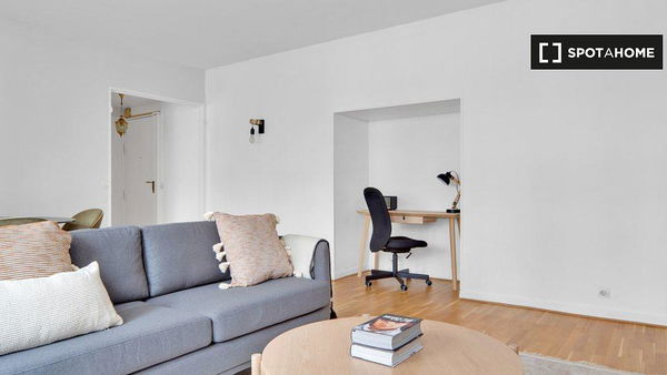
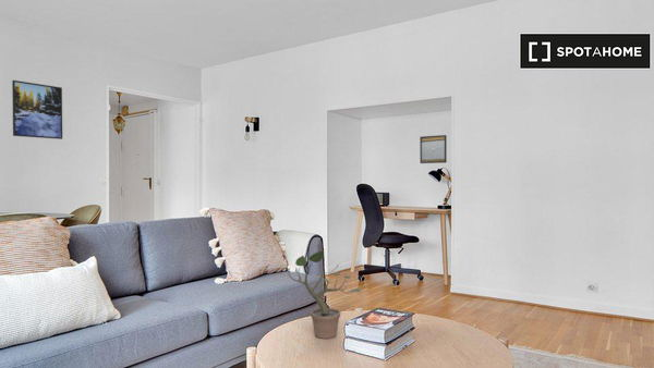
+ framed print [11,79,63,140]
+ potted plant [277,249,362,340]
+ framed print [419,134,448,164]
